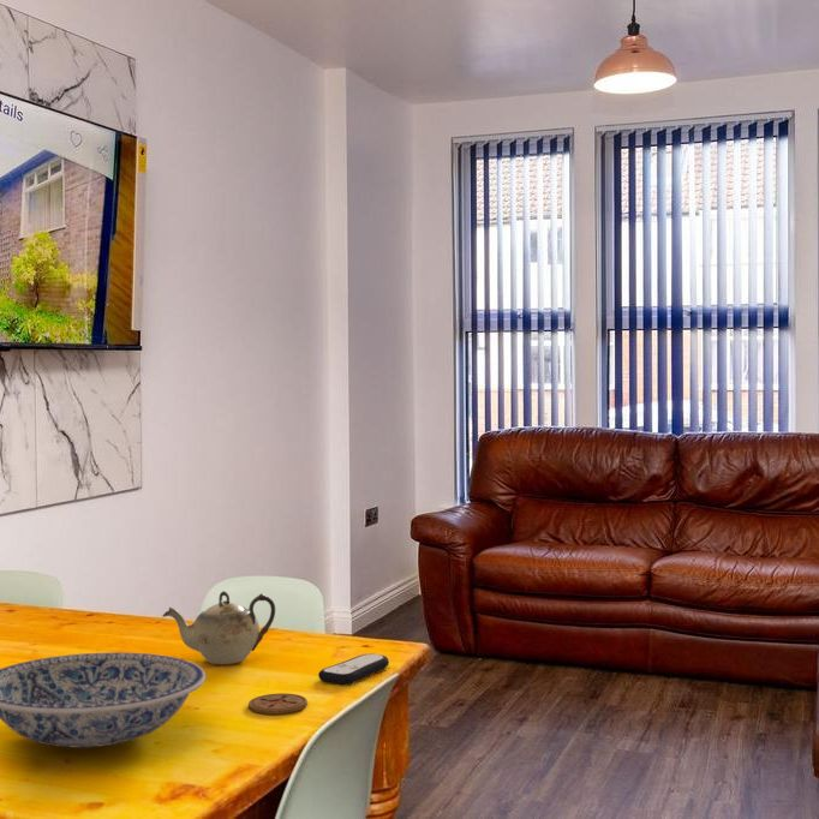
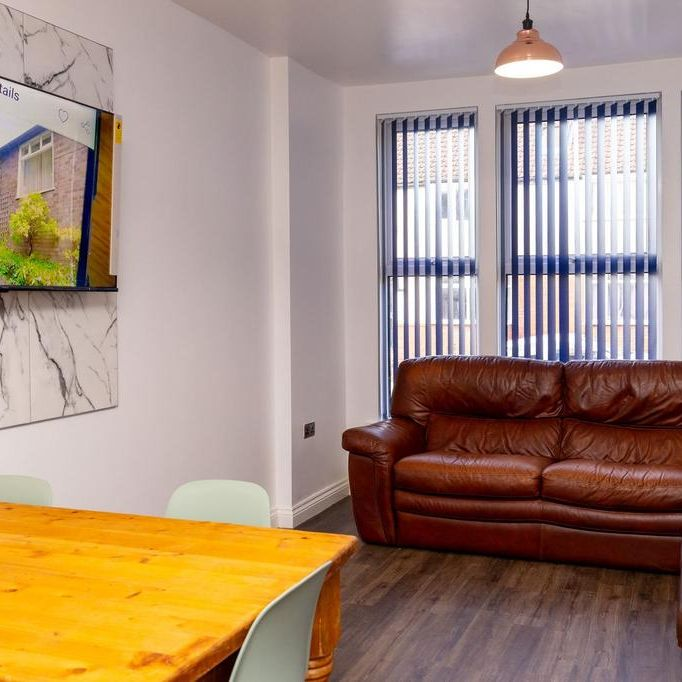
- coaster [247,692,309,716]
- ceramic bowl [0,651,207,749]
- teapot [161,590,276,665]
- remote control [317,653,390,686]
